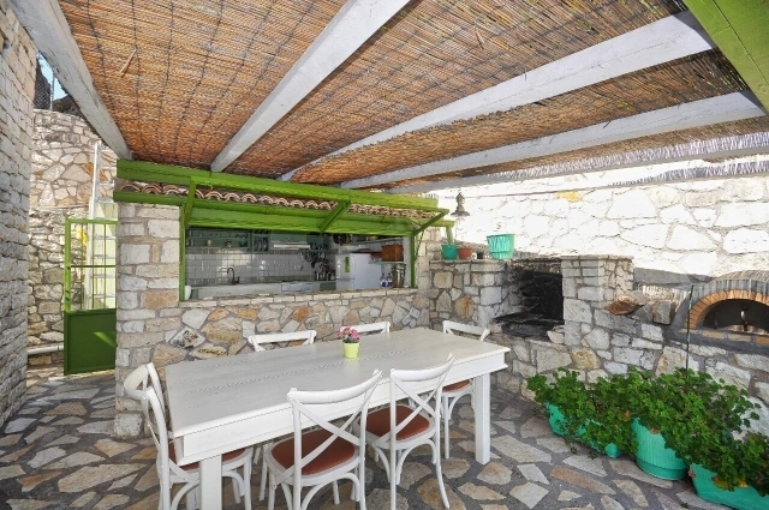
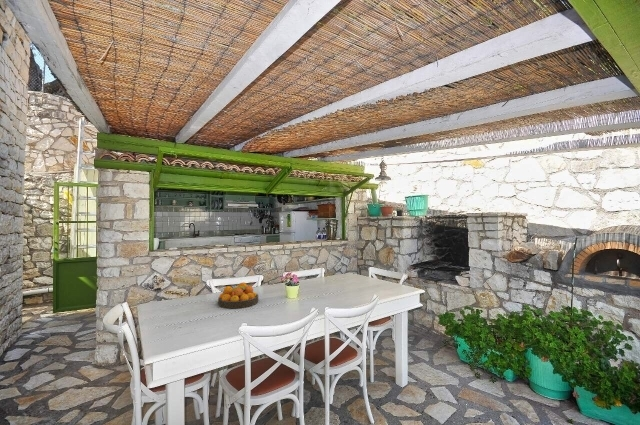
+ fruit bowl [217,282,259,309]
